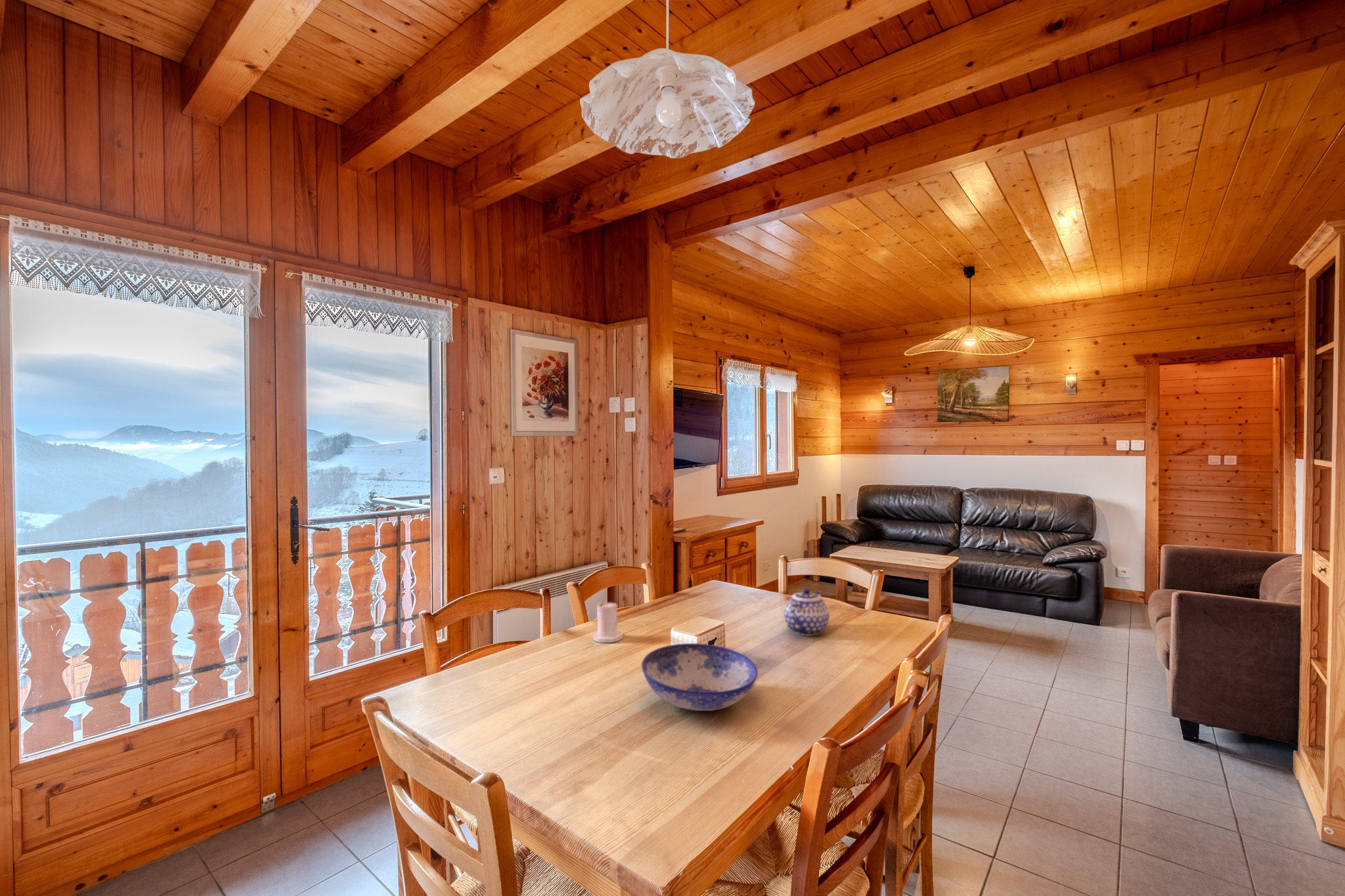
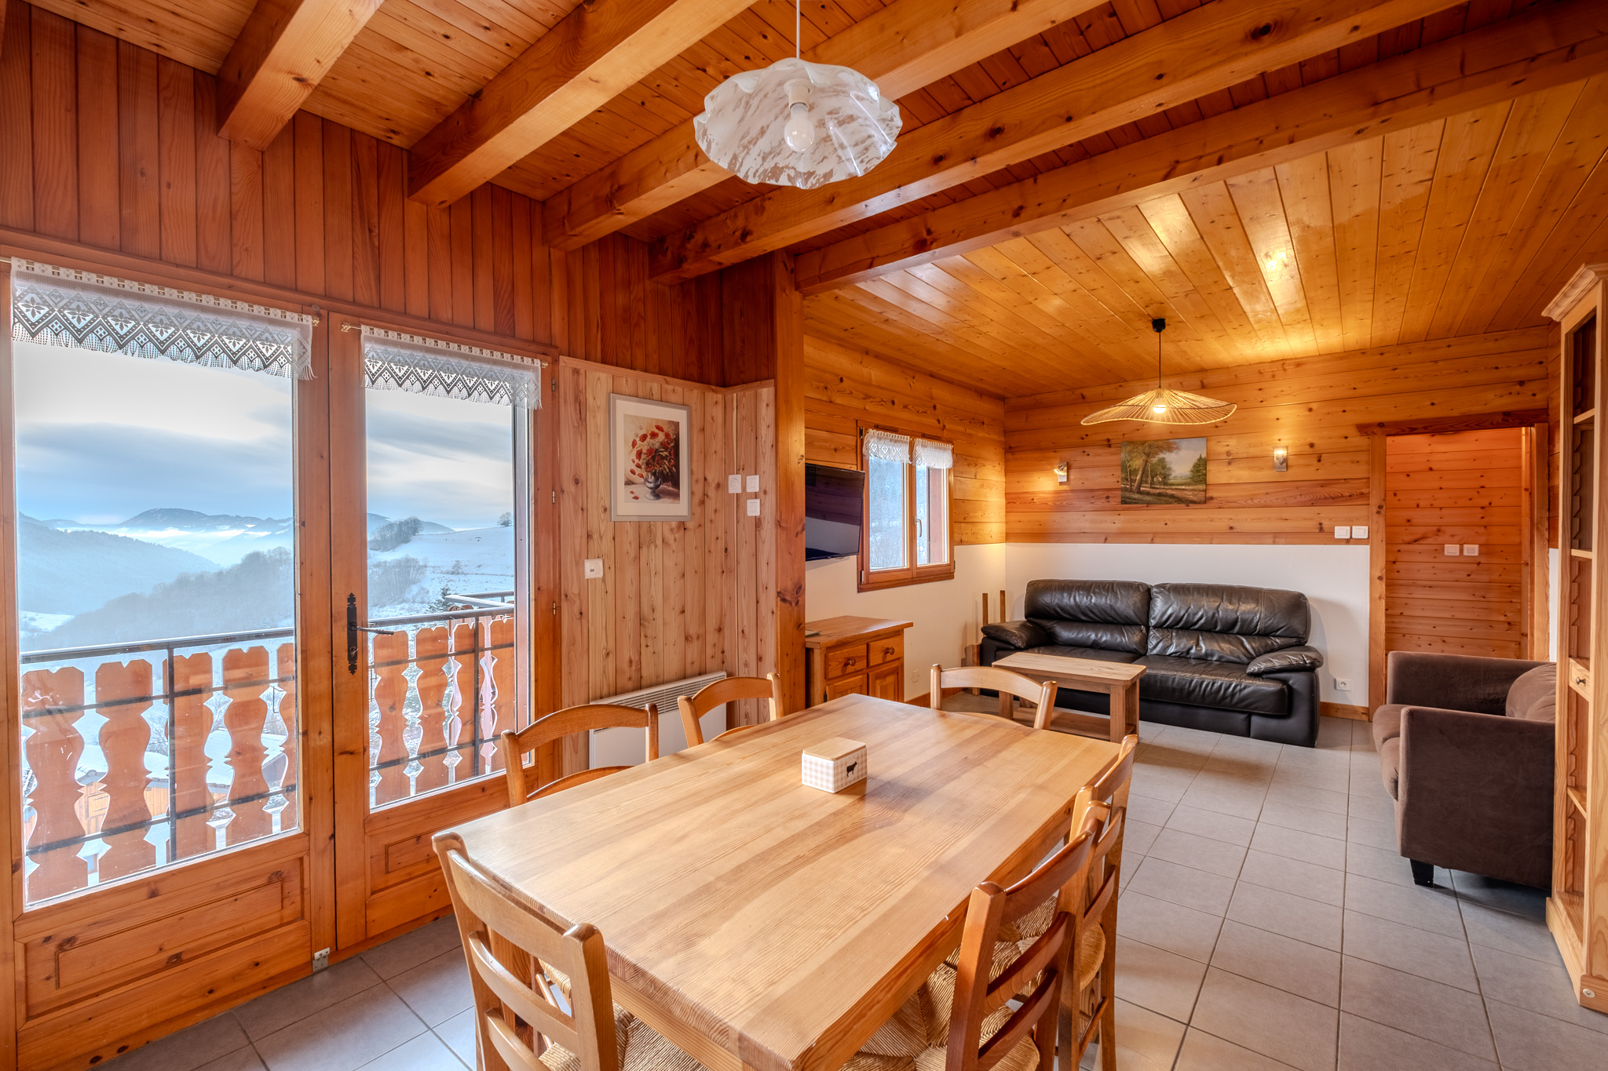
- candle [592,599,623,643]
- ceramic bowl [641,643,759,712]
- teapot [783,587,830,637]
